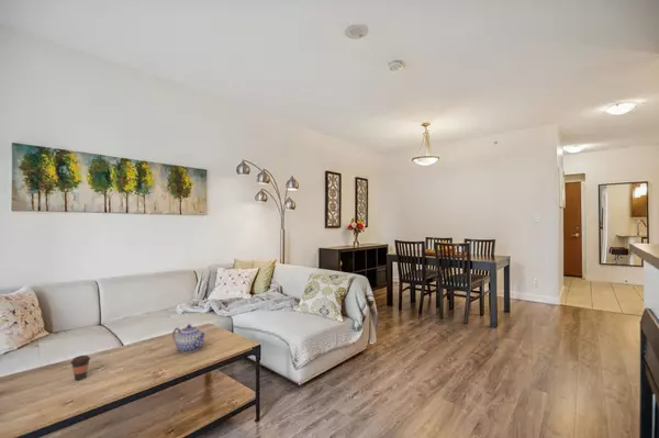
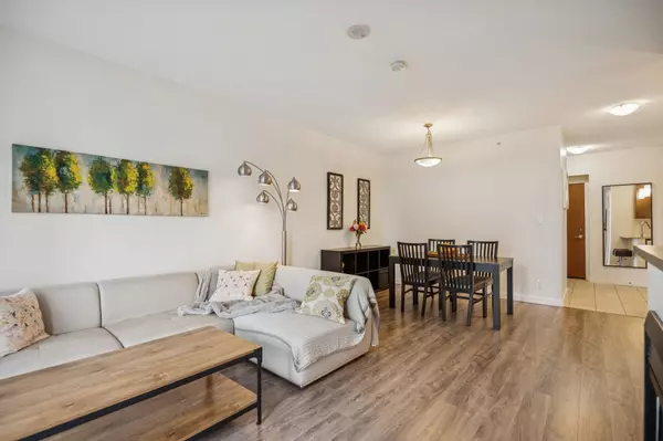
- coffee cup [69,355,91,381]
- teapot [171,323,208,353]
